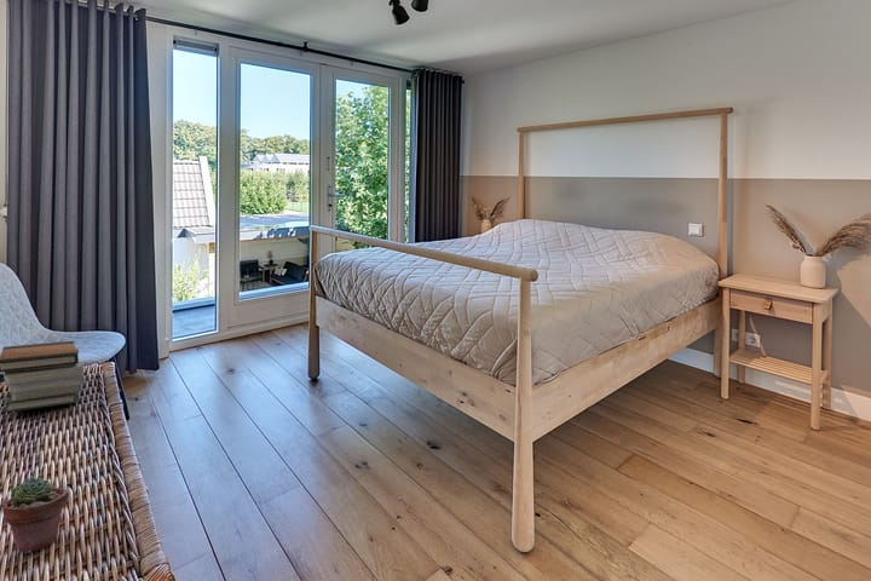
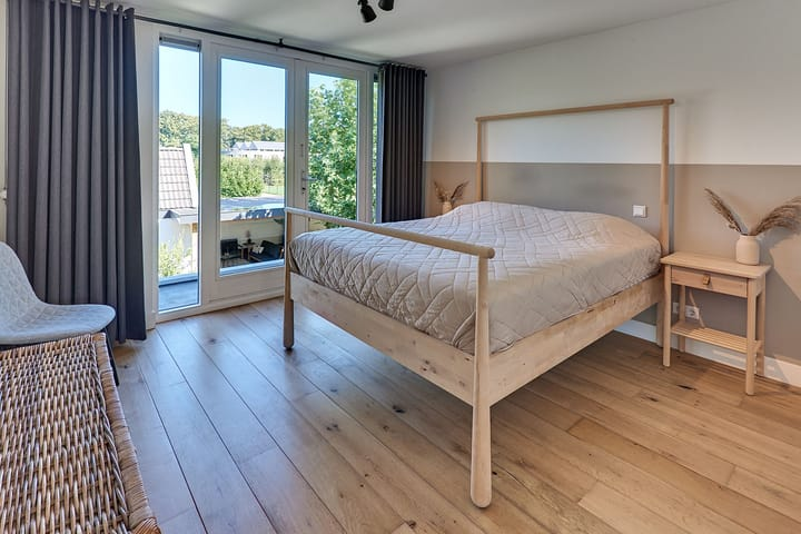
- potted succulent [1,476,68,554]
- book stack [0,340,85,413]
